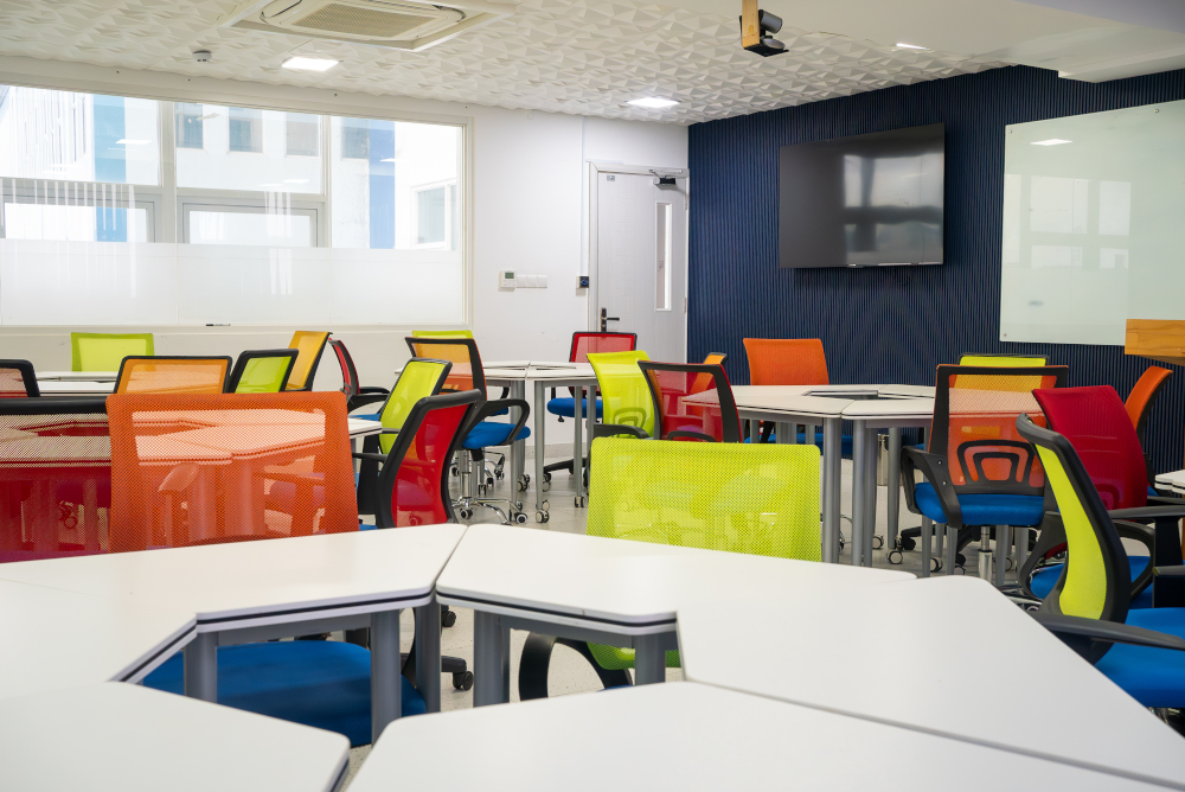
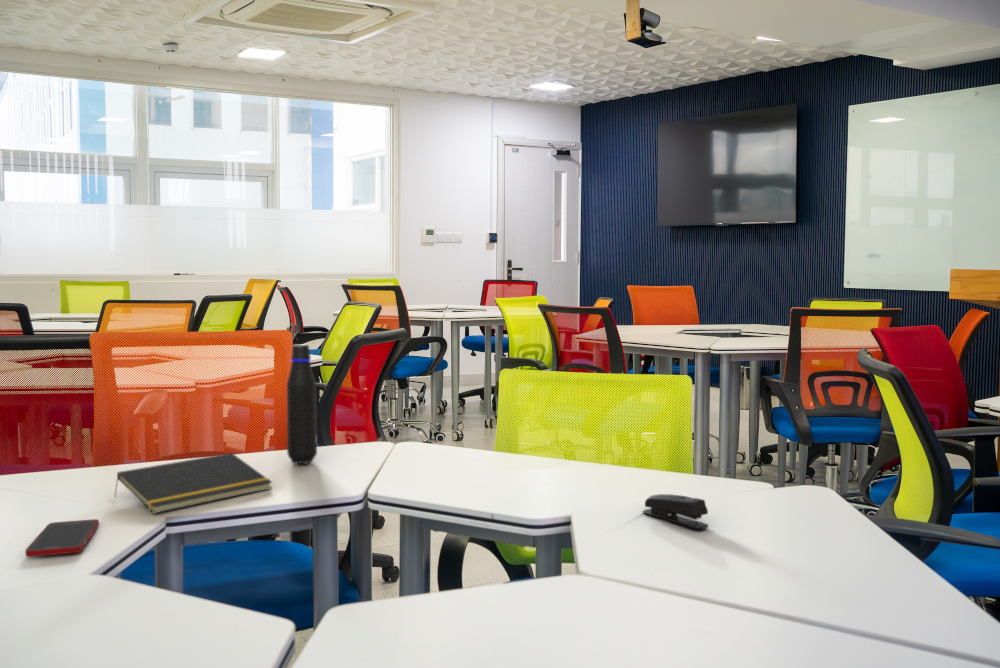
+ cell phone [24,518,100,558]
+ notepad [114,452,273,514]
+ stapler [642,493,709,530]
+ water bottle [286,344,318,465]
